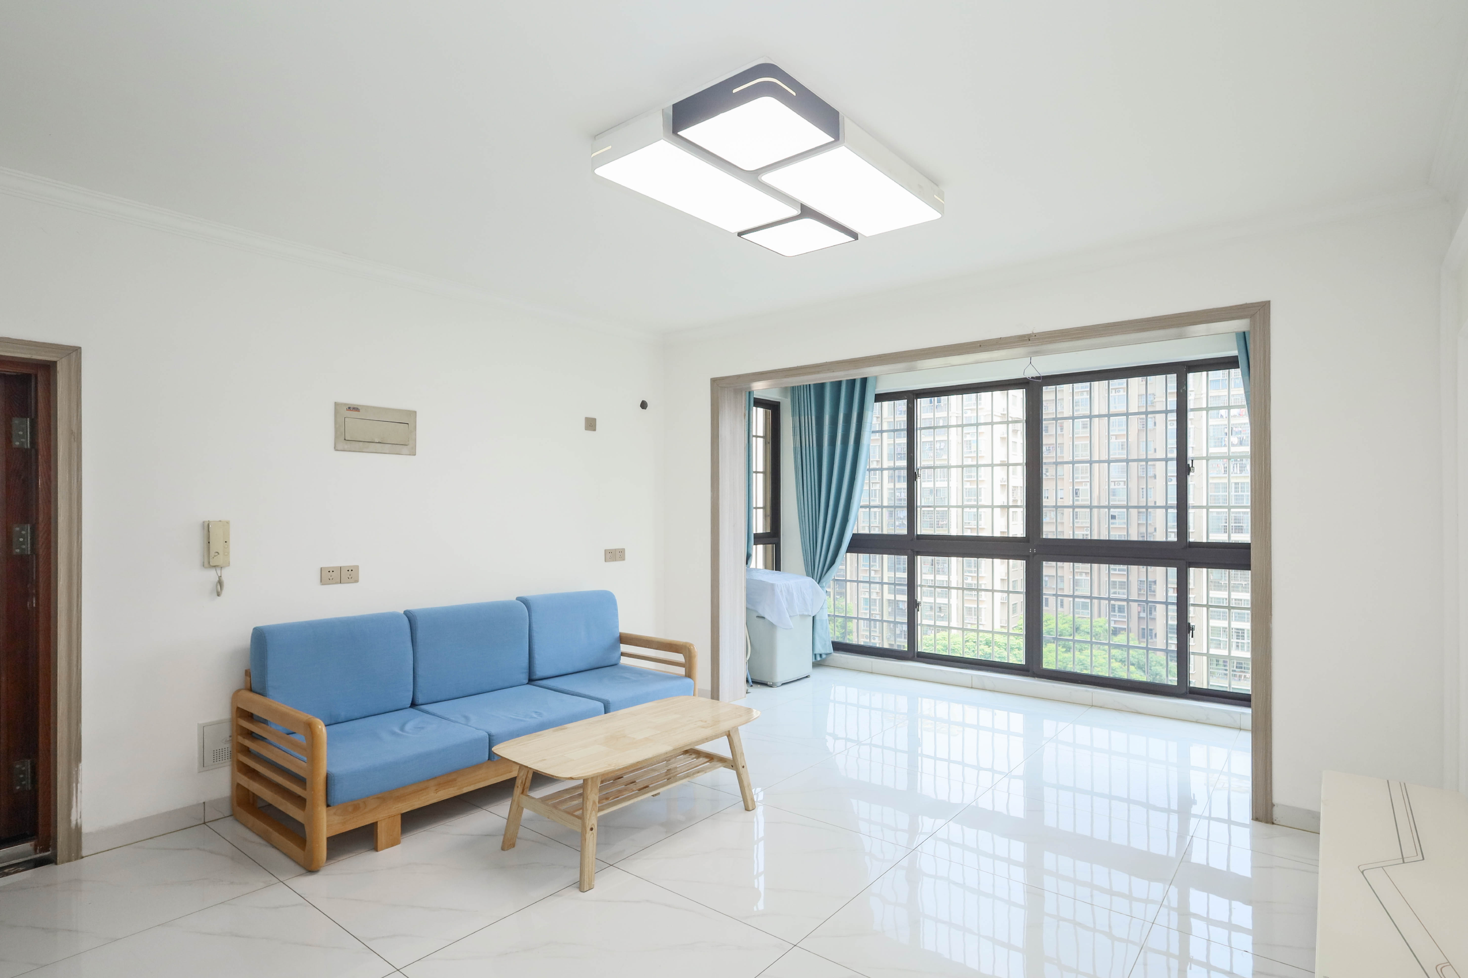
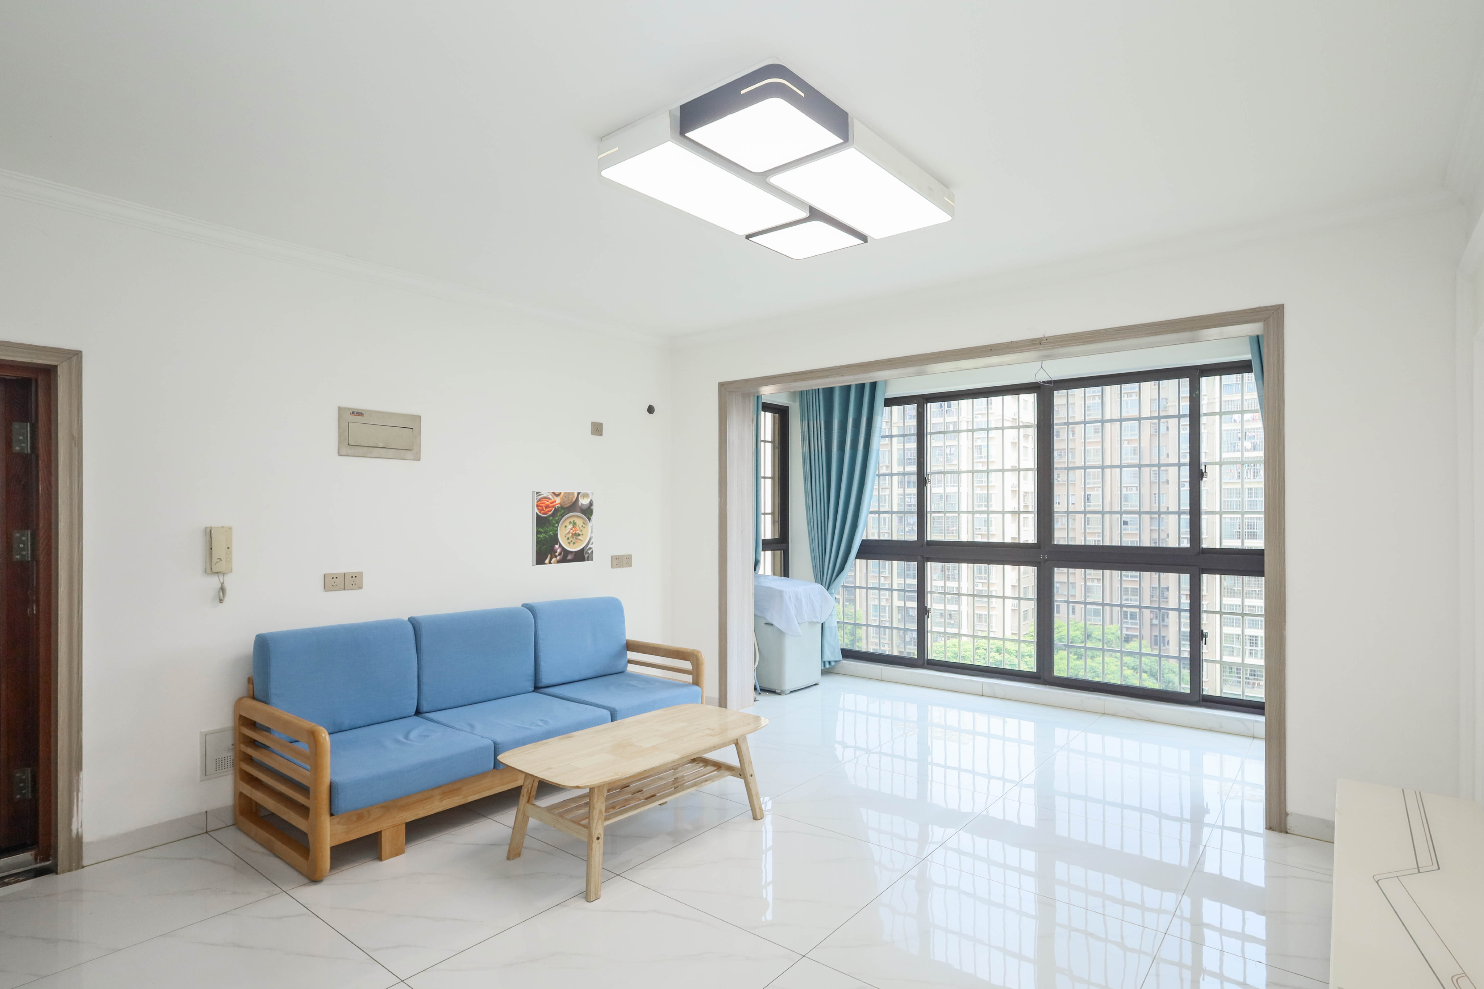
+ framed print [531,491,594,566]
